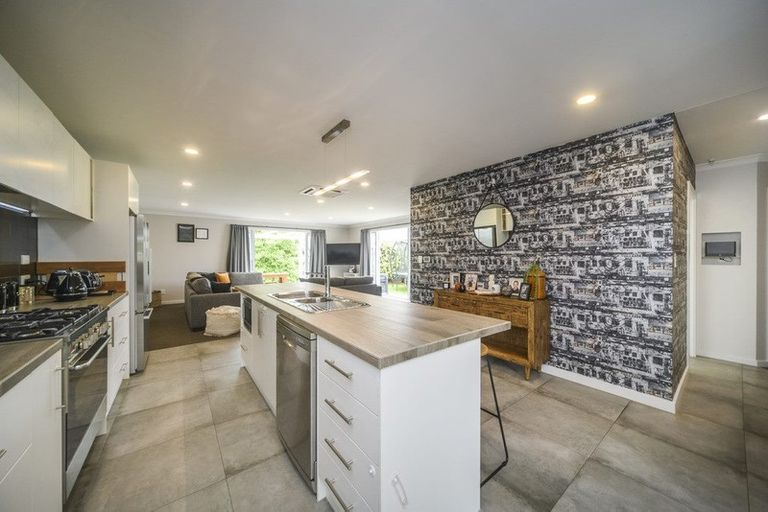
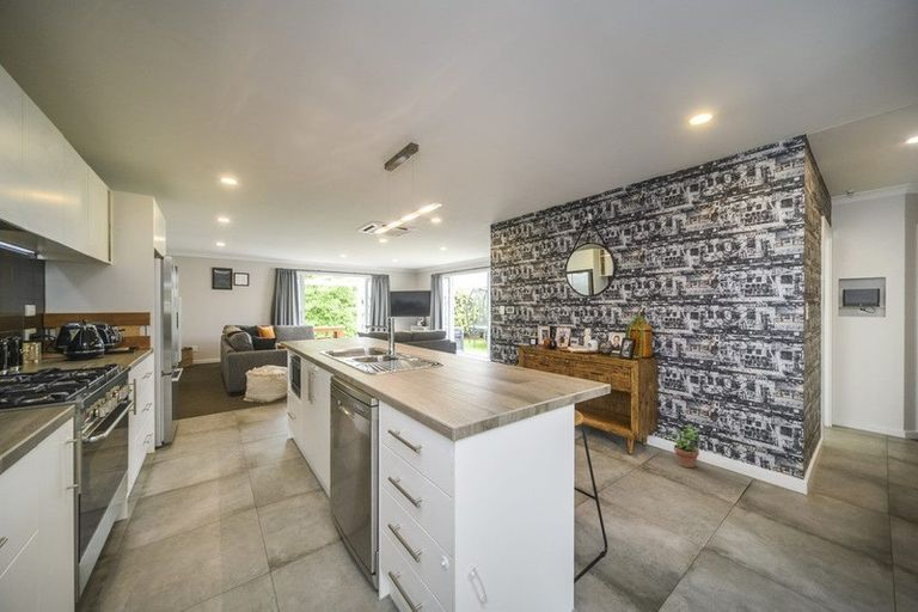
+ potted plant [665,423,703,469]
